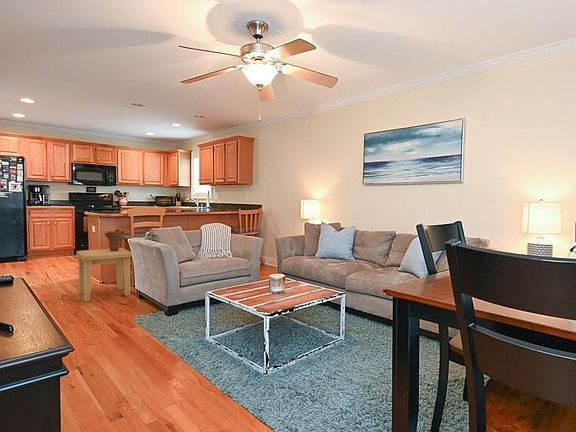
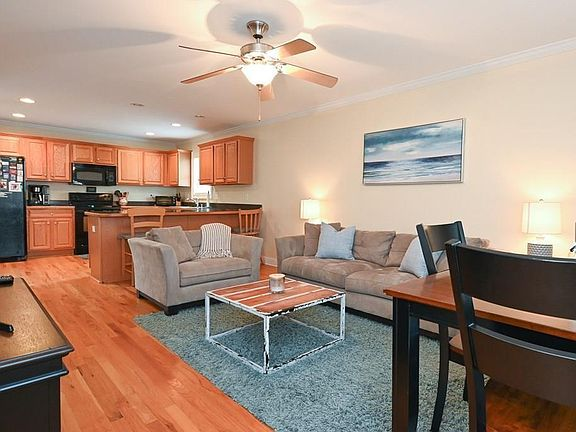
- ceramic vessel [103,228,126,251]
- side table [75,247,133,302]
